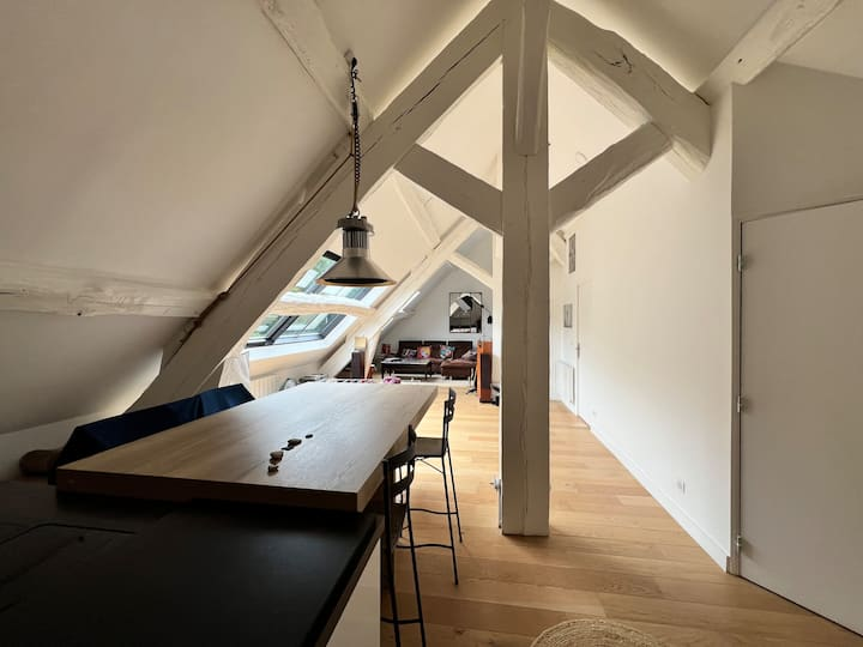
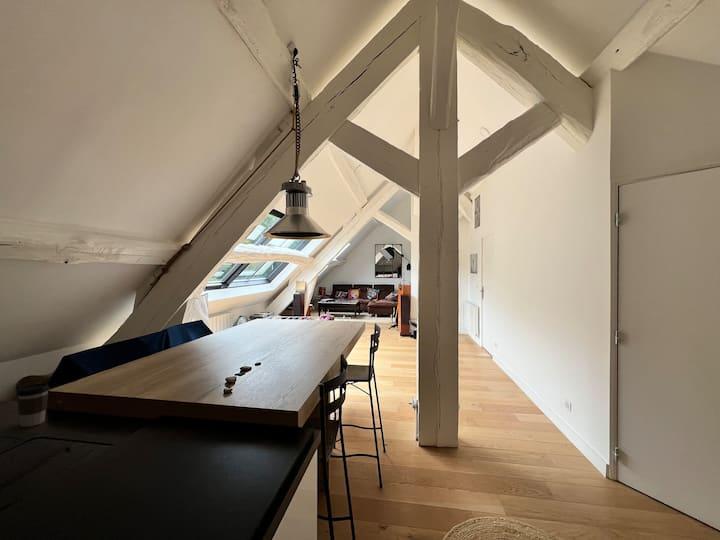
+ coffee cup [16,382,50,428]
